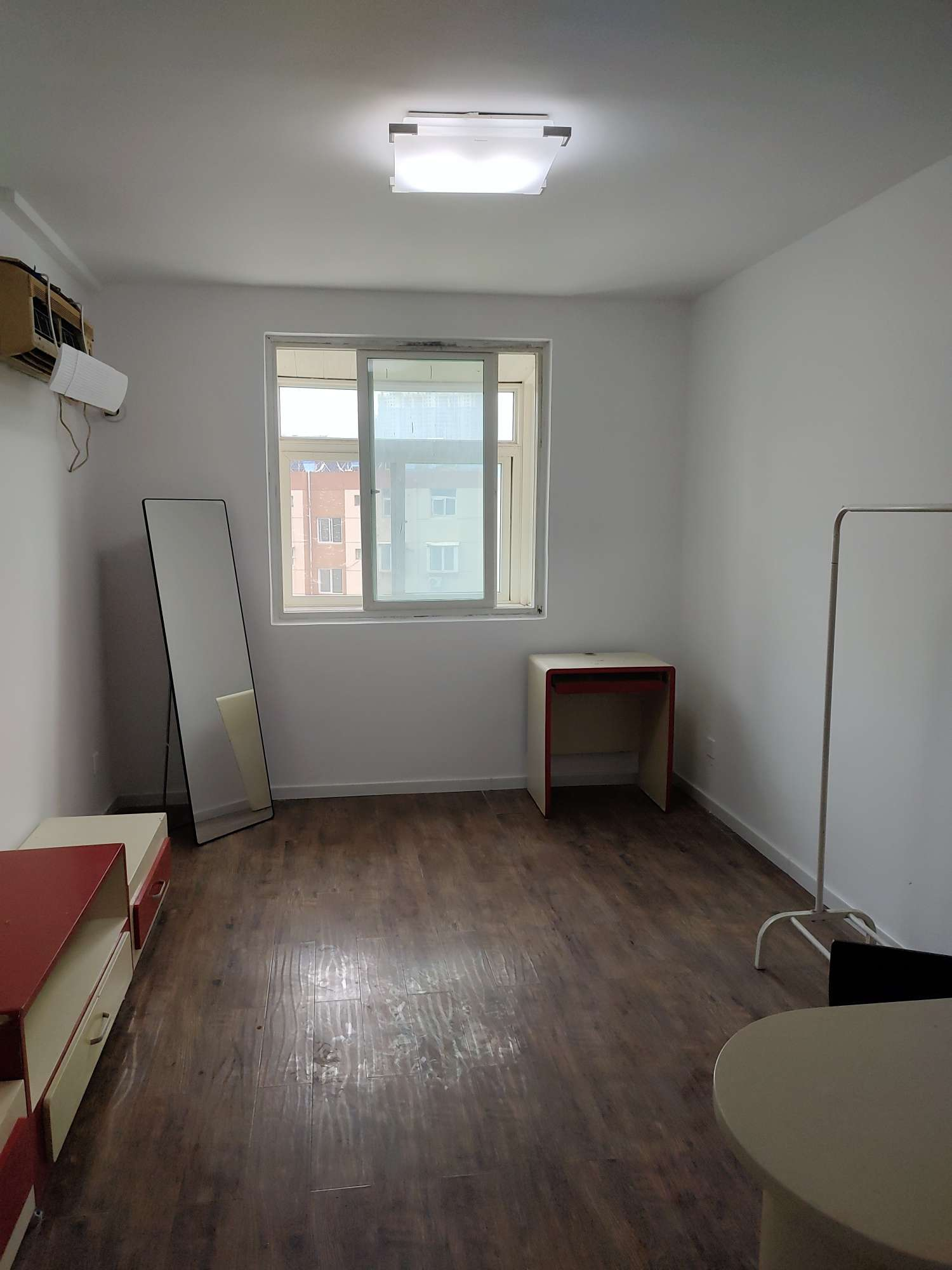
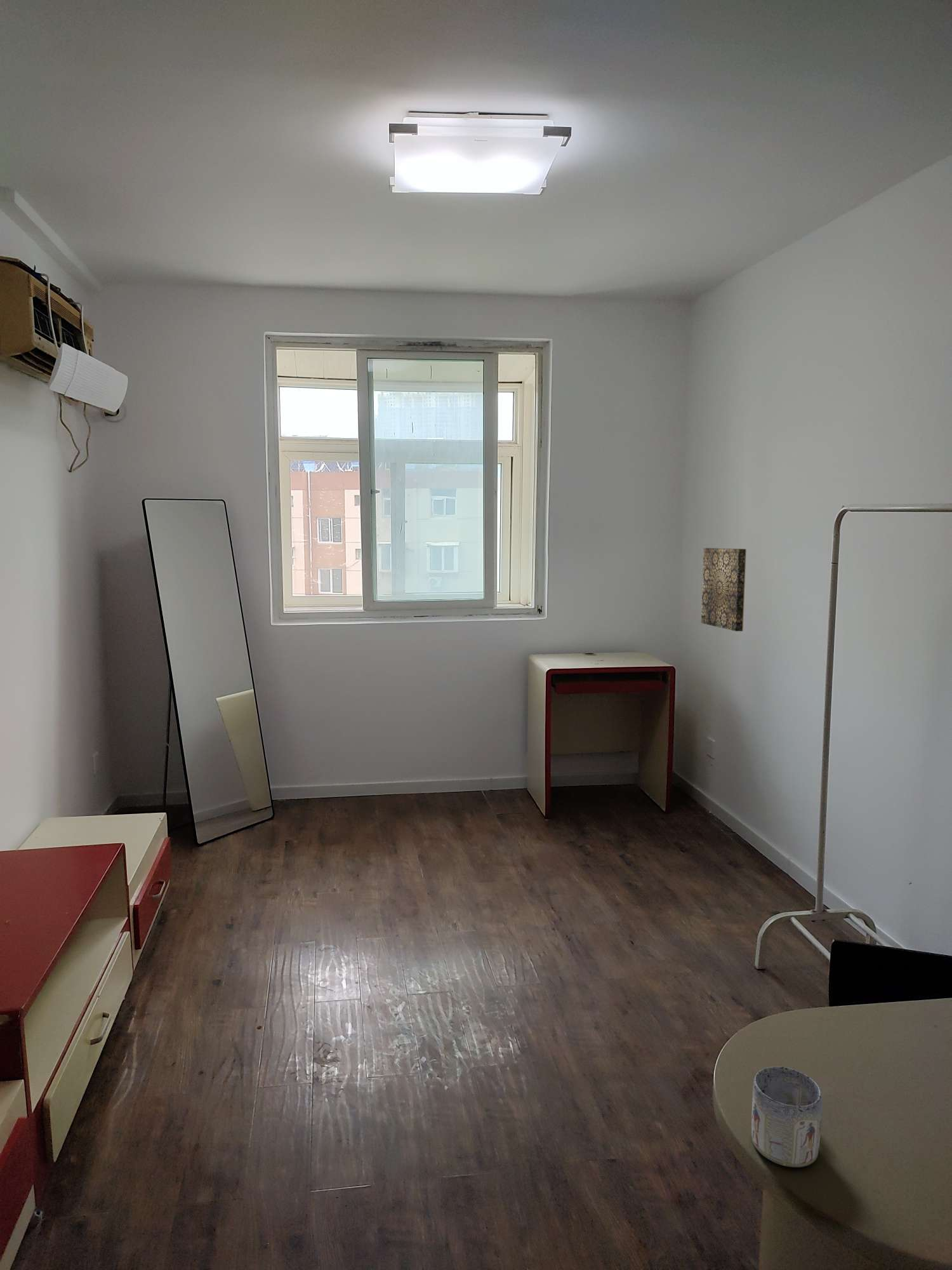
+ mug [751,1066,823,1168]
+ wall art [701,547,747,632]
